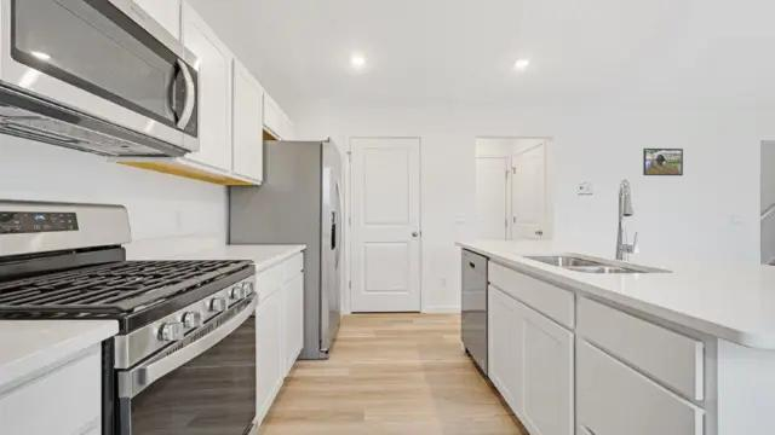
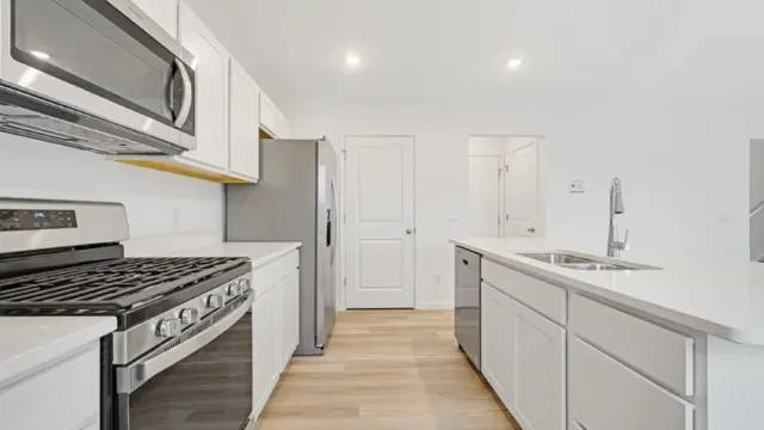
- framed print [642,147,684,176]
